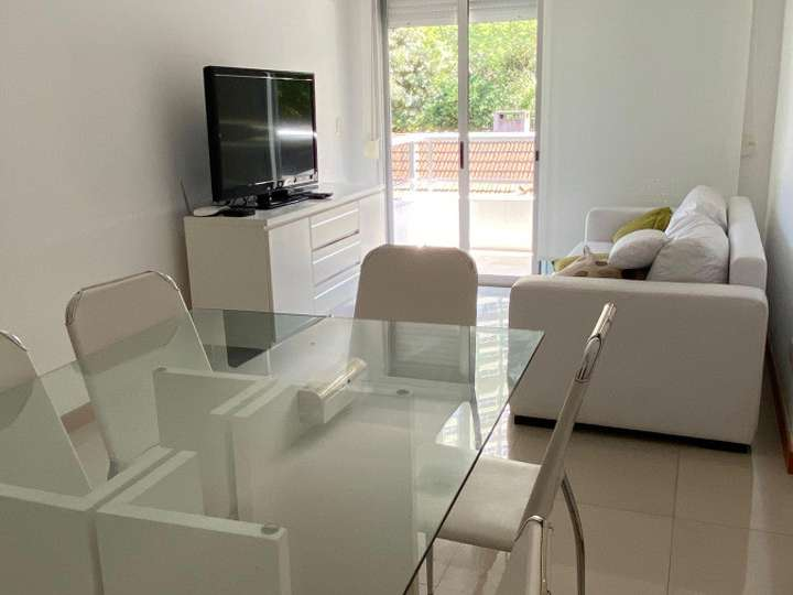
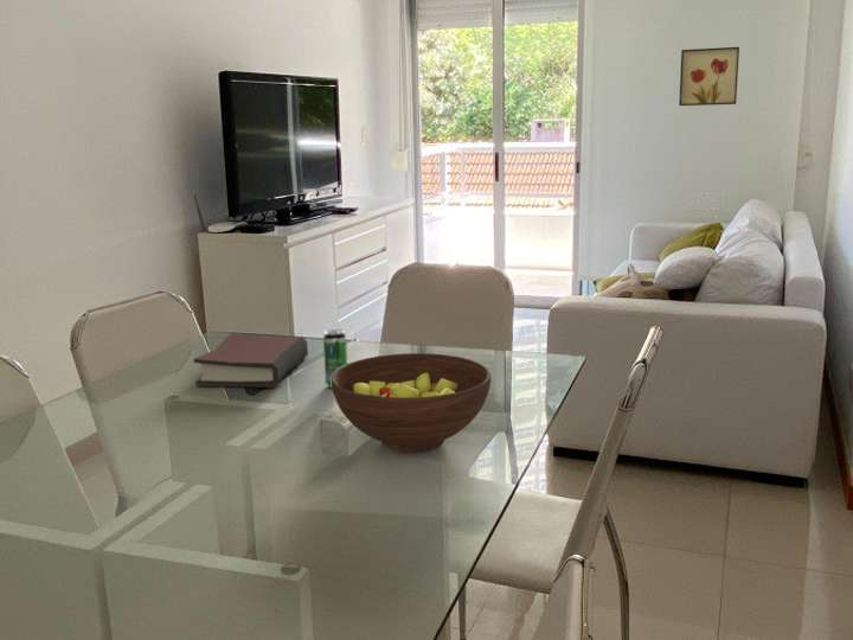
+ hardback book [193,332,309,389]
+ wall art [678,46,740,107]
+ beverage can [322,328,348,390]
+ fruit bowl [331,352,492,454]
